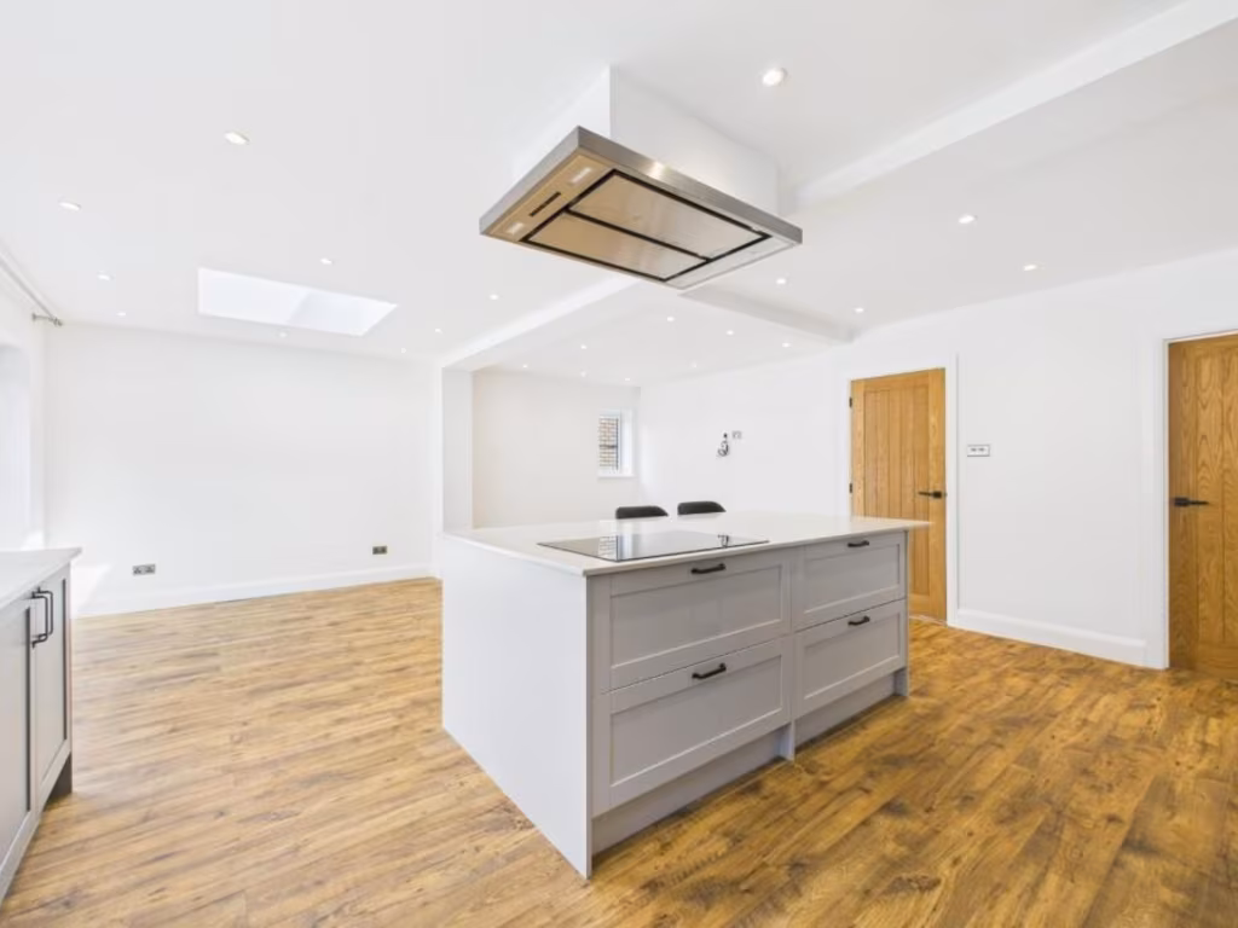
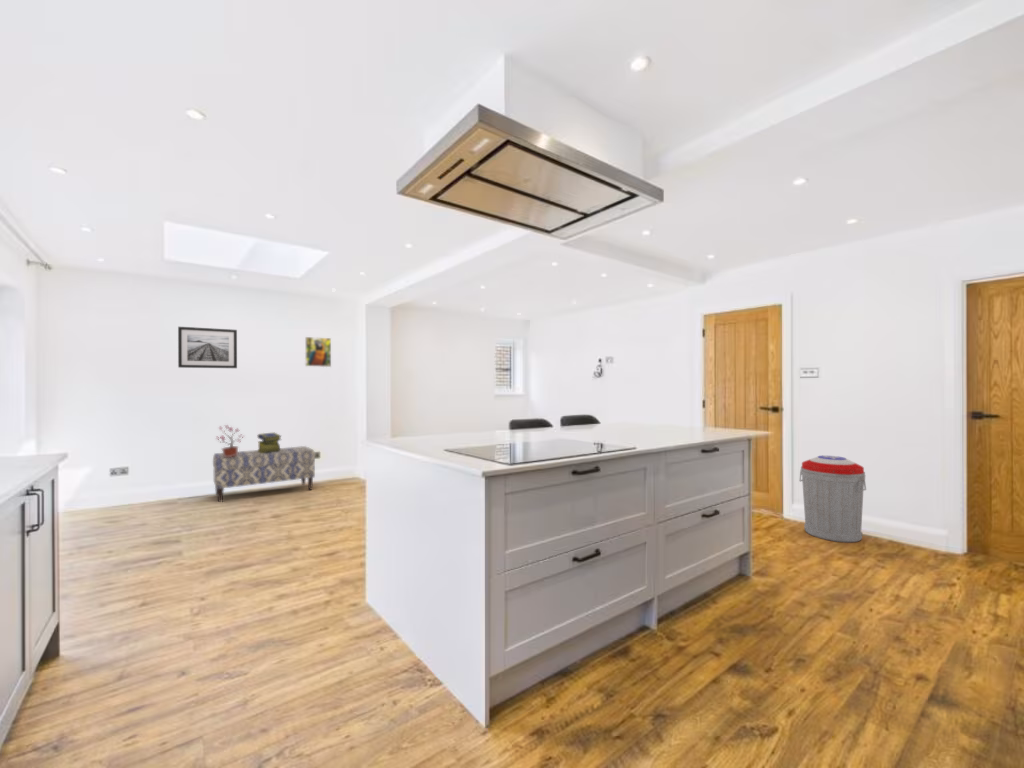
+ stack of books [256,431,282,453]
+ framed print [304,336,332,368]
+ potted plant [215,424,246,458]
+ trash can [799,455,867,543]
+ wall art [177,326,238,369]
+ bench [212,445,316,503]
